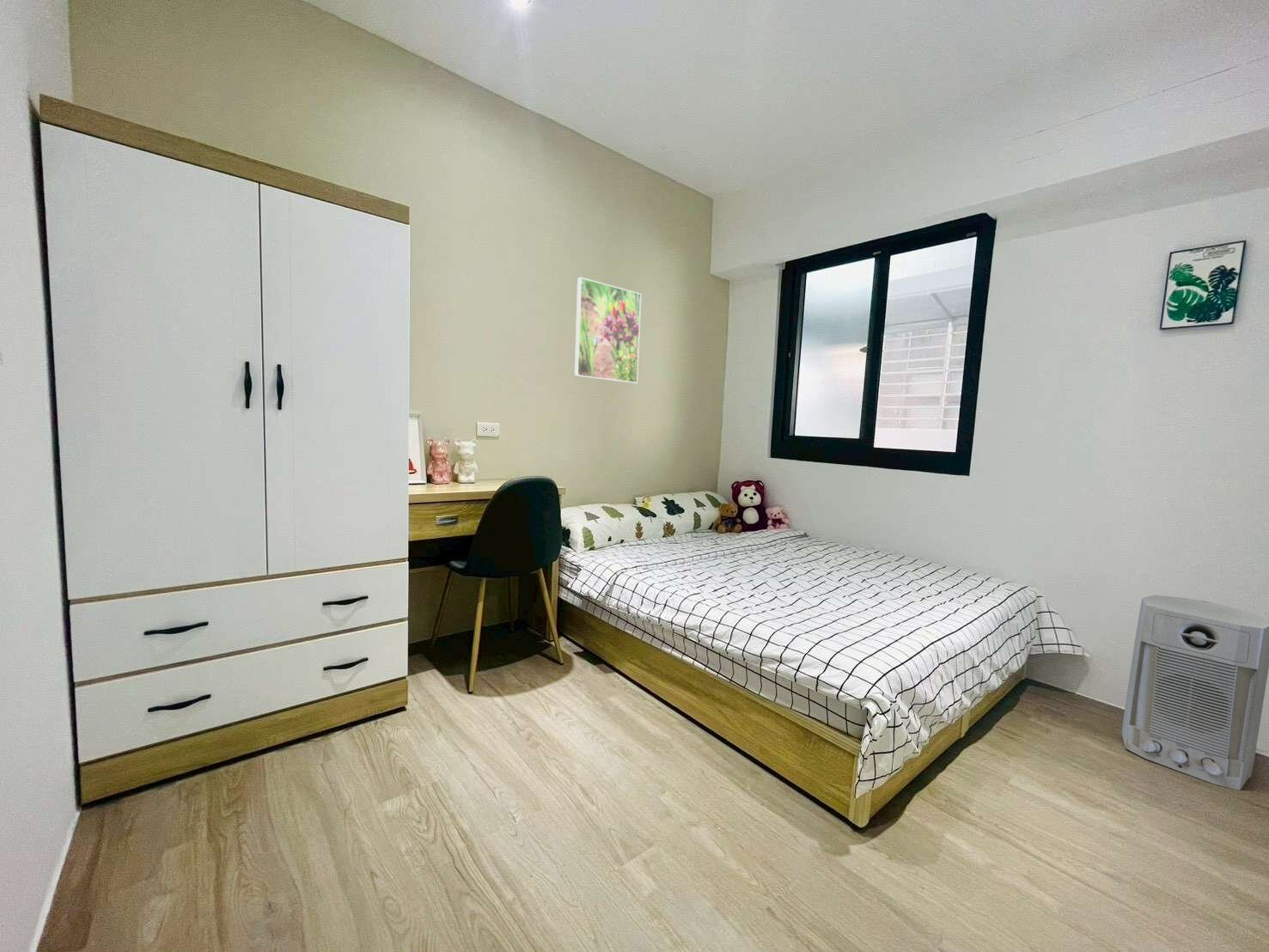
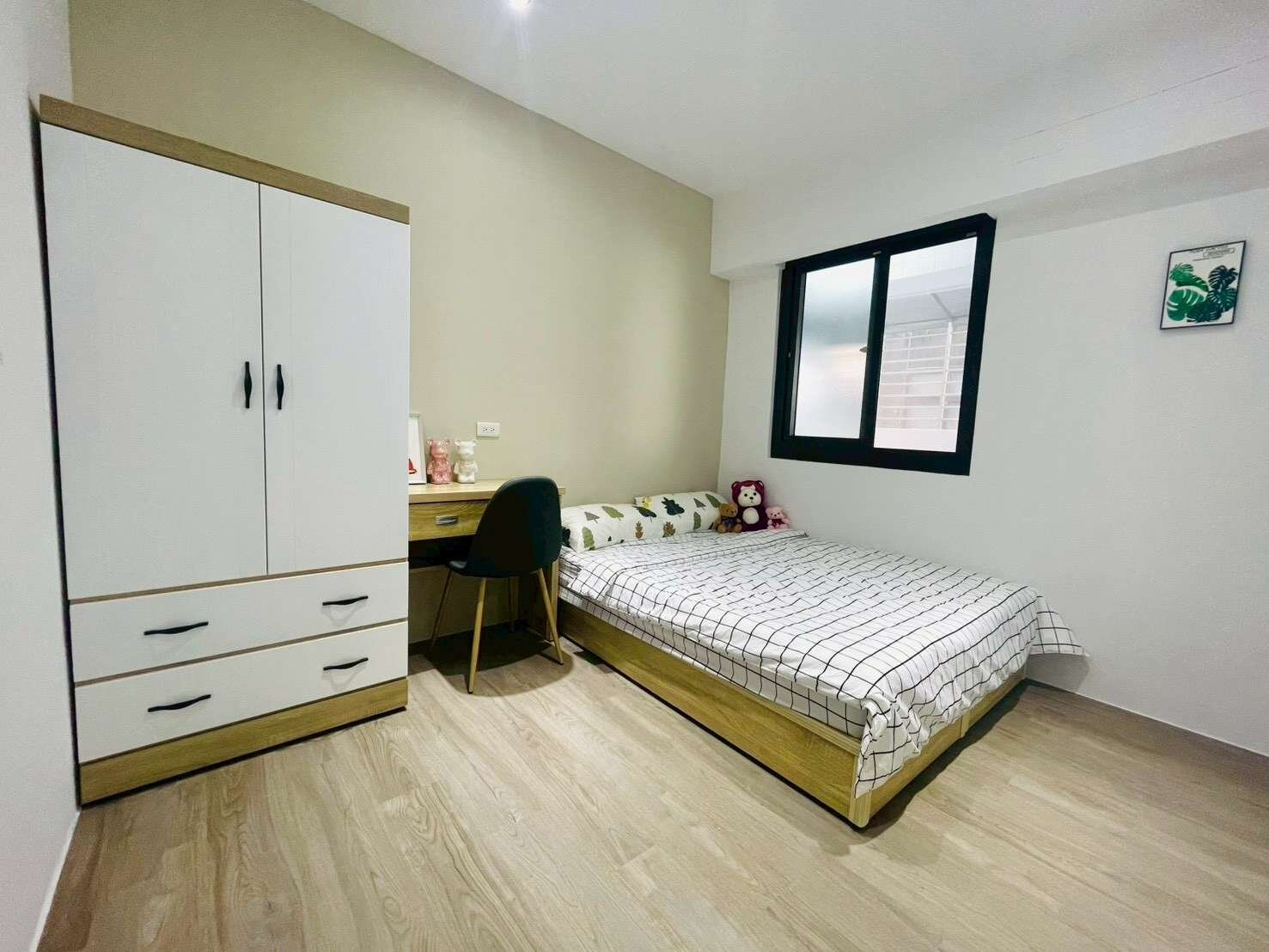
- air purifier [1120,595,1269,791]
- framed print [574,276,642,384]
